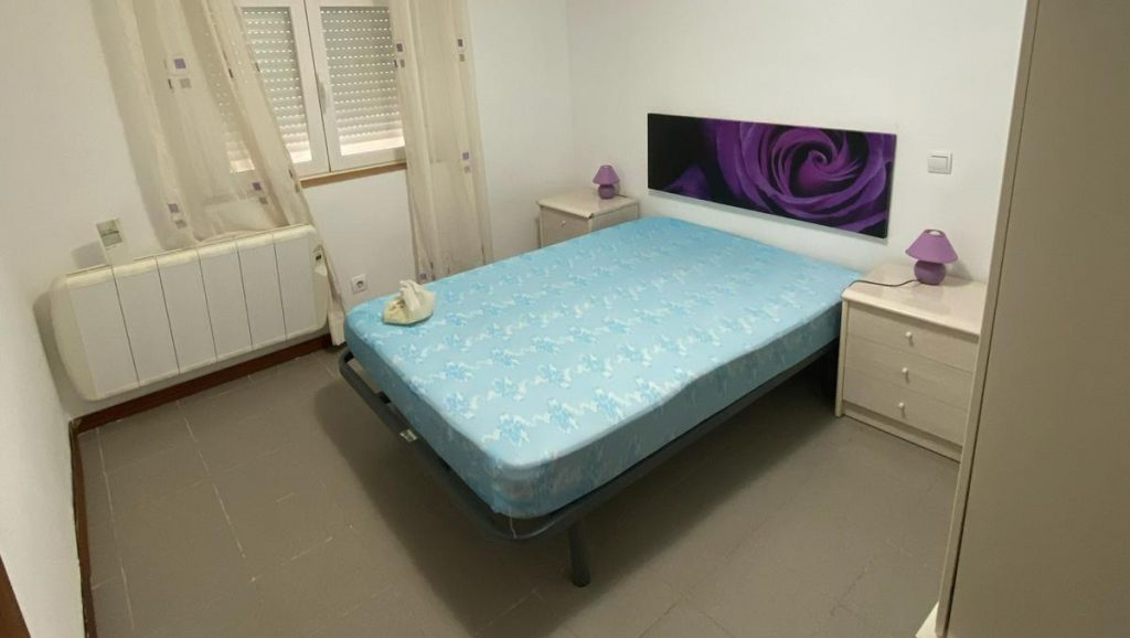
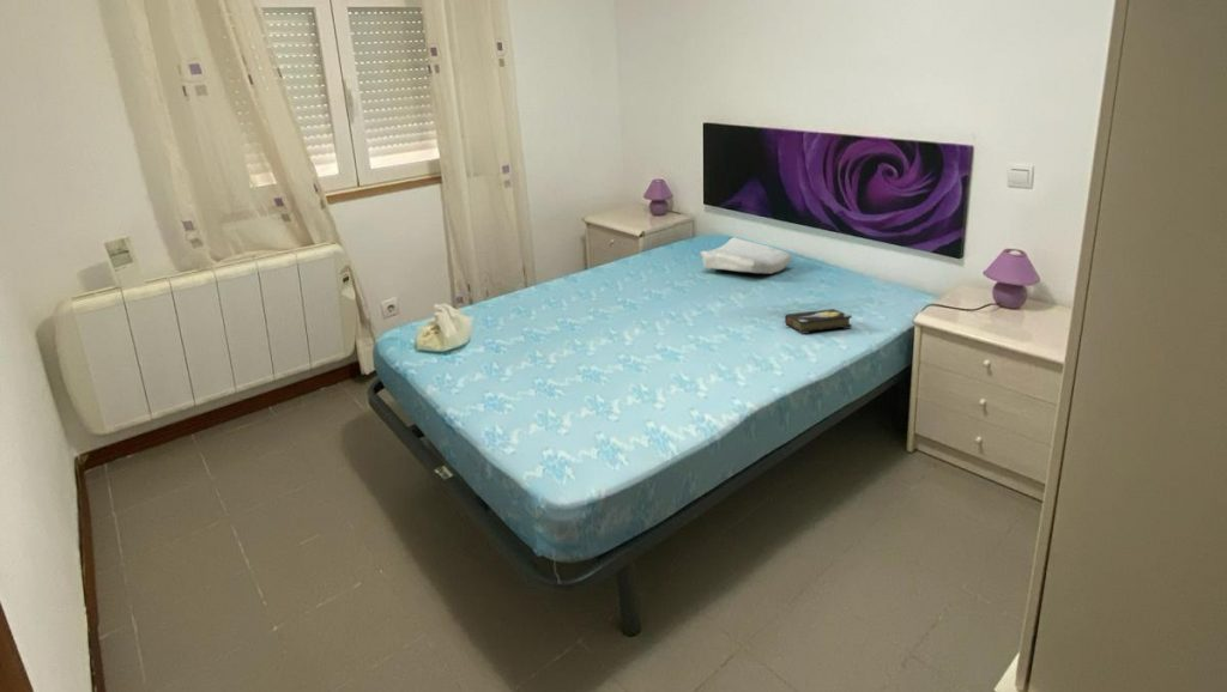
+ hardback book [782,308,853,334]
+ soap bar [700,236,793,275]
